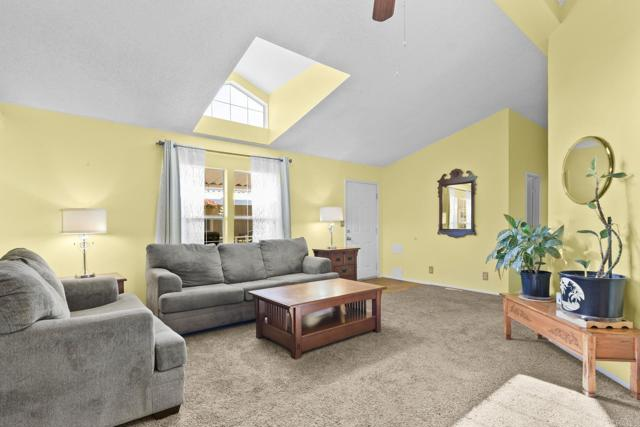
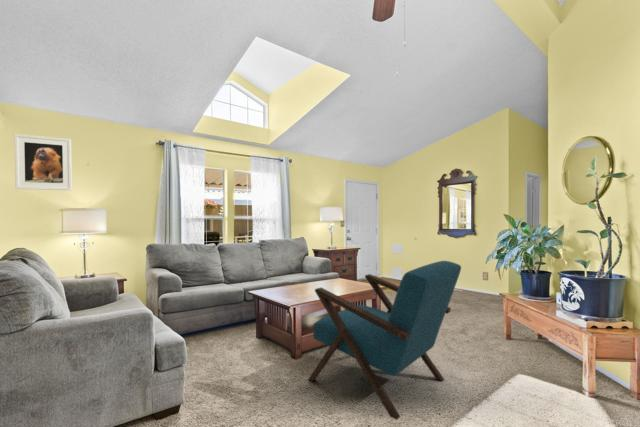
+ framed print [13,133,73,191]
+ armchair [307,260,462,421]
